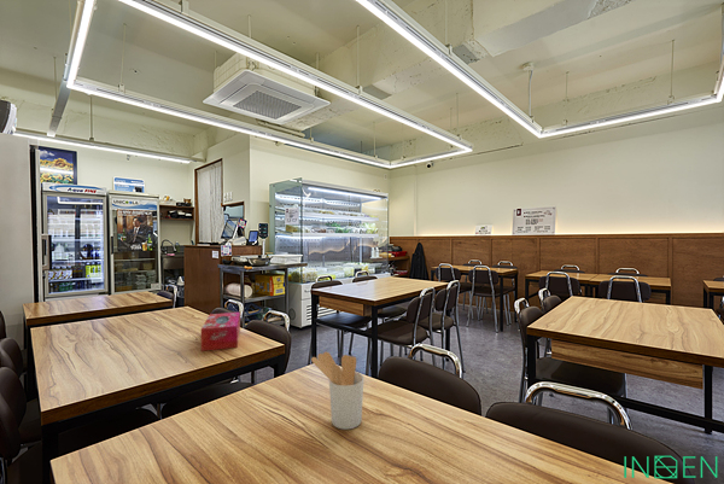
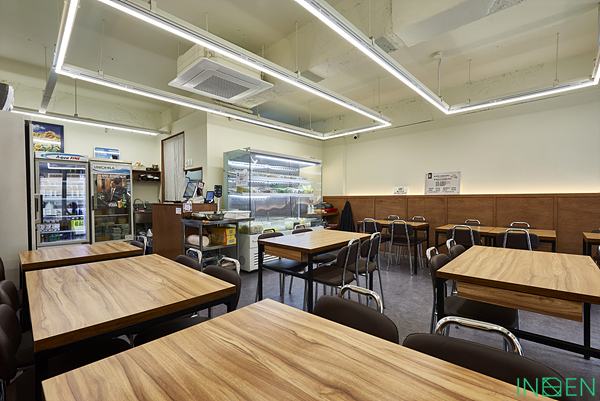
- tissue box [200,311,241,352]
- utensil holder [310,351,364,431]
